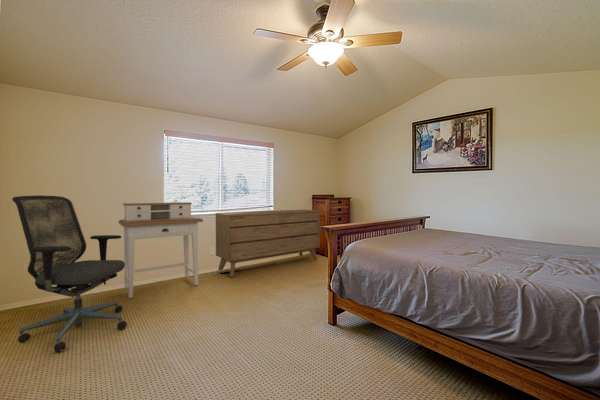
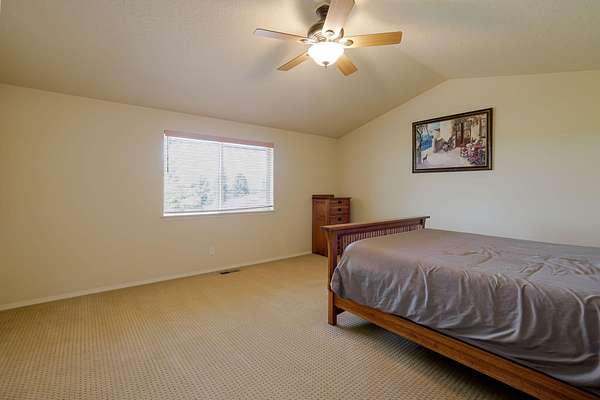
- office chair [11,194,128,353]
- dresser [215,209,321,278]
- desk [117,201,204,299]
